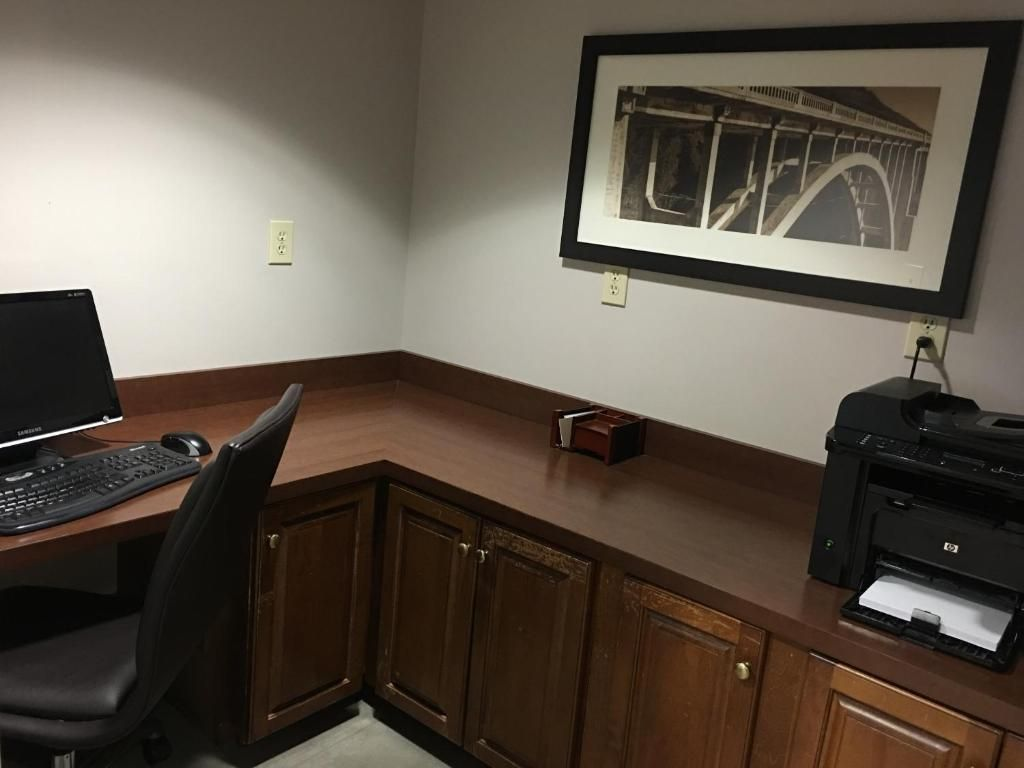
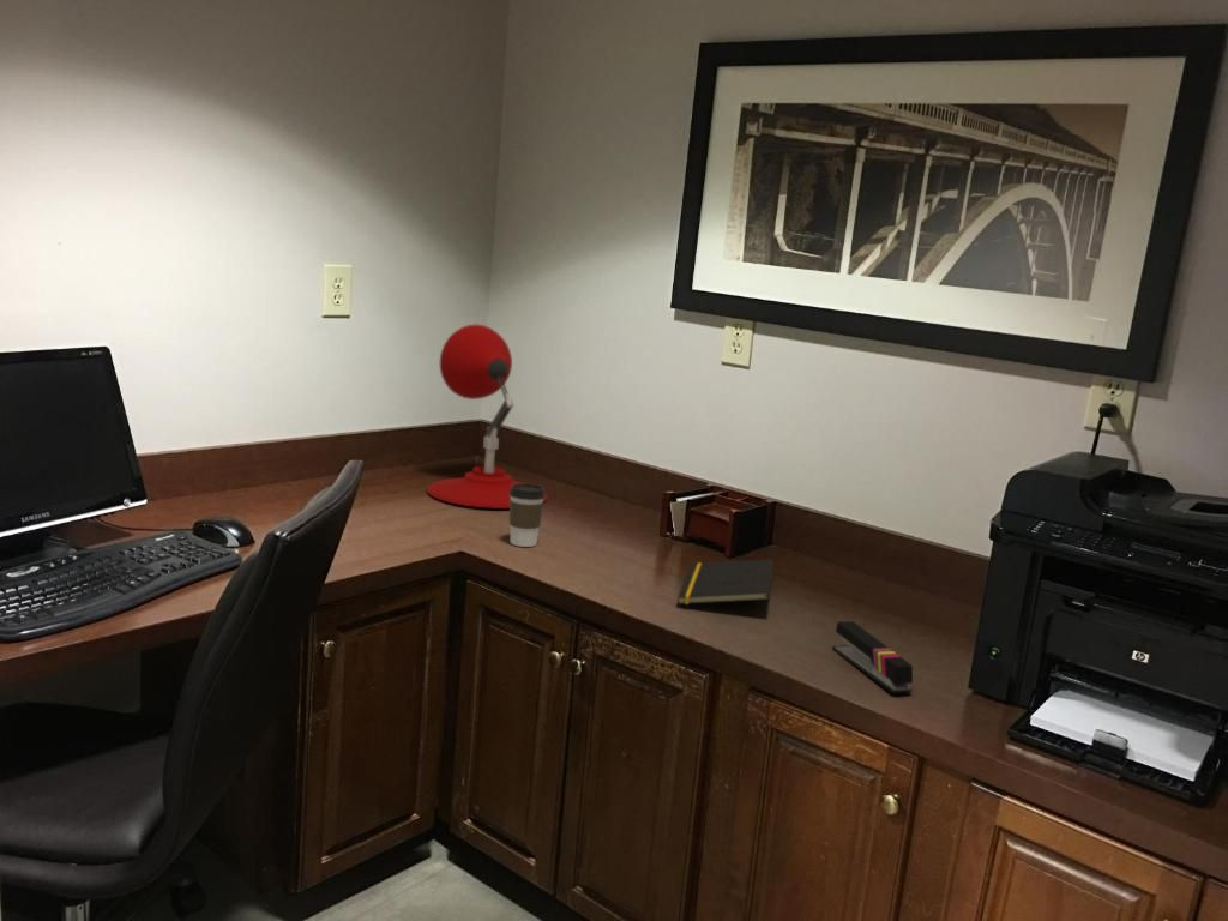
+ notepad [676,558,775,606]
+ stapler [831,620,914,694]
+ desk lamp [426,323,549,510]
+ coffee cup [508,483,547,548]
